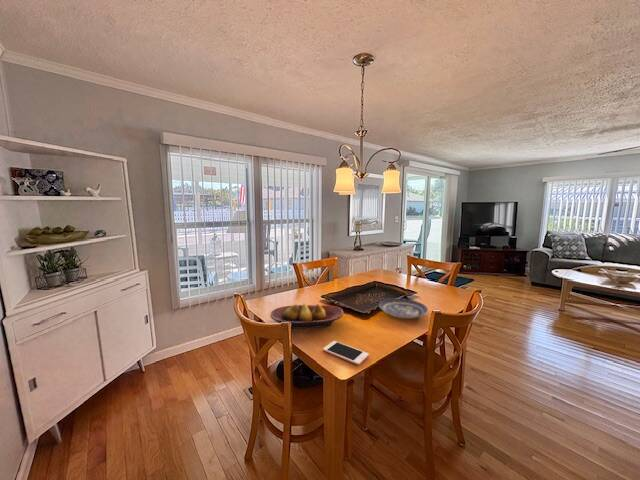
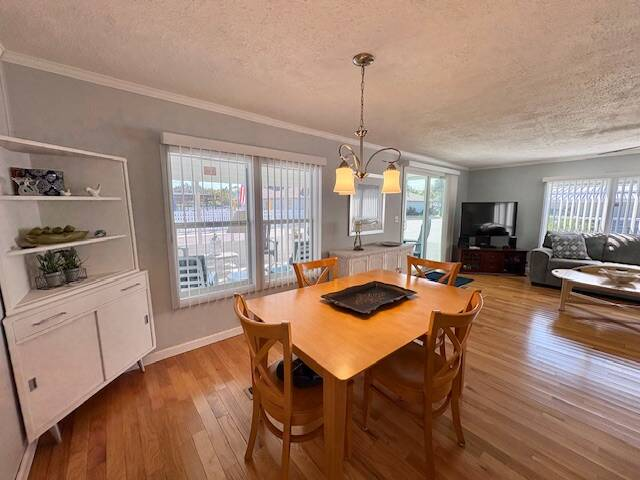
- fruit bowl [269,303,345,330]
- cell phone [322,340,370,366]
- plate [378,297,429,319]
